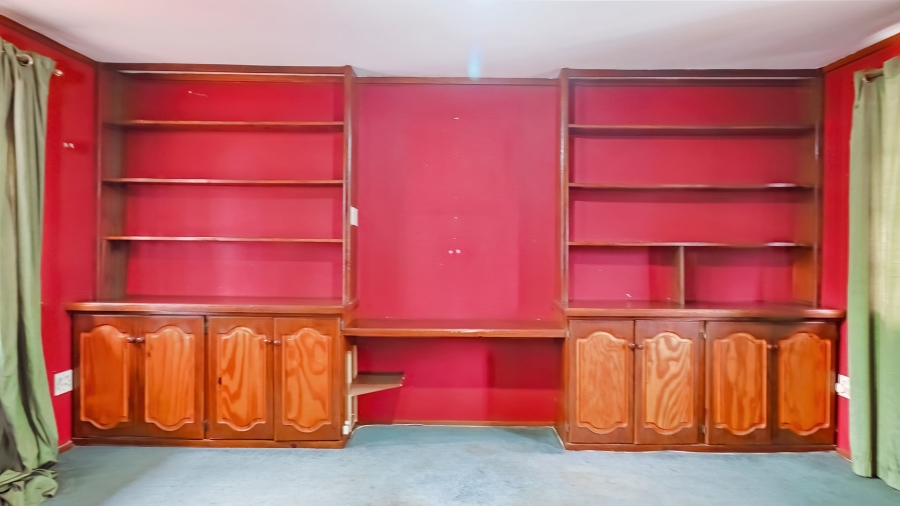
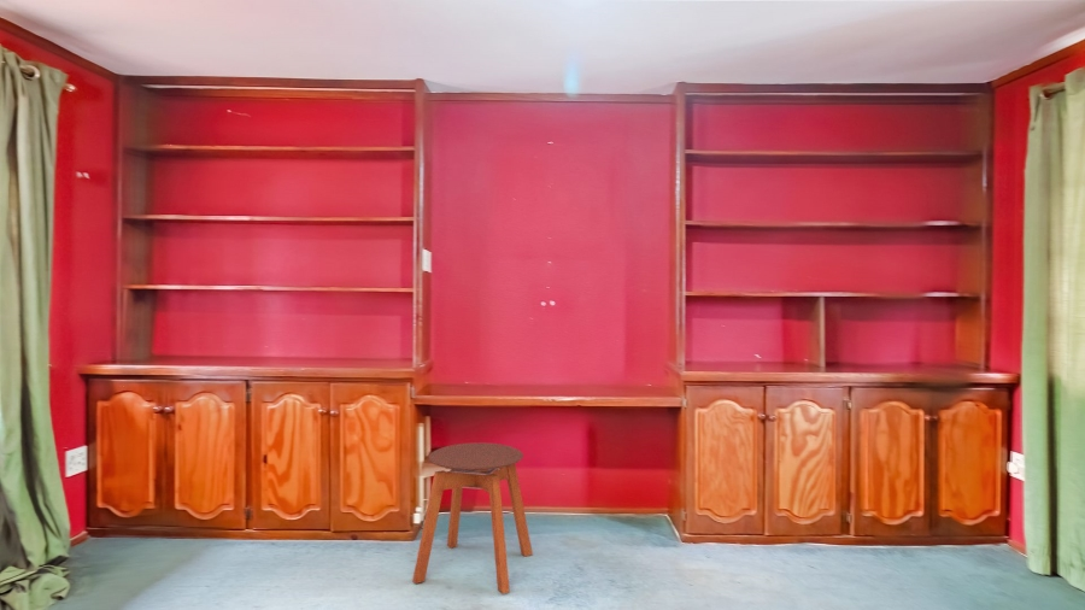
+ stool [411,441,534,596]
